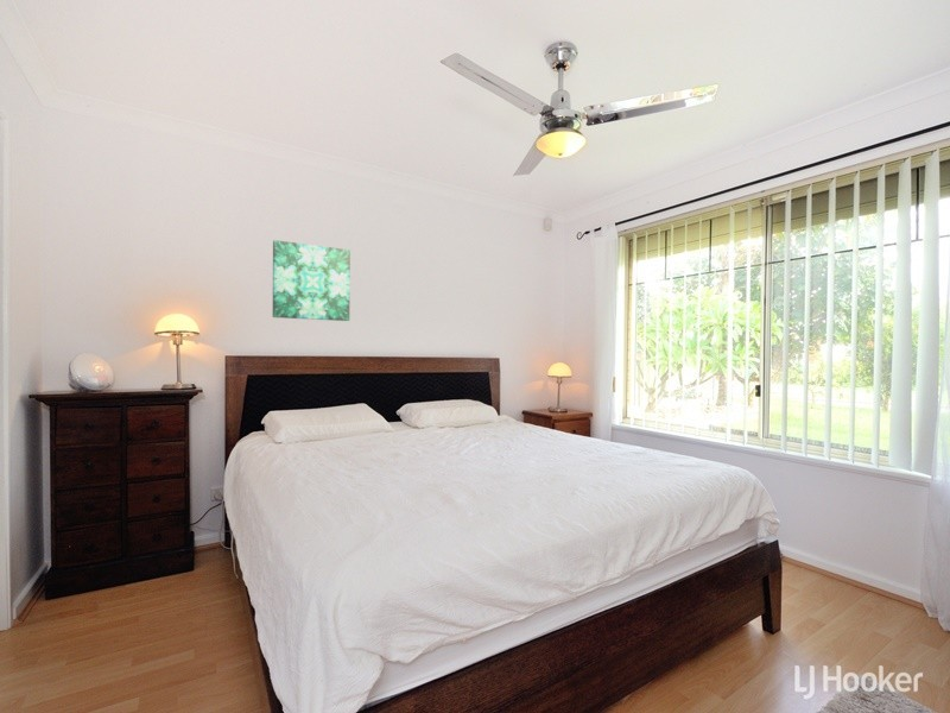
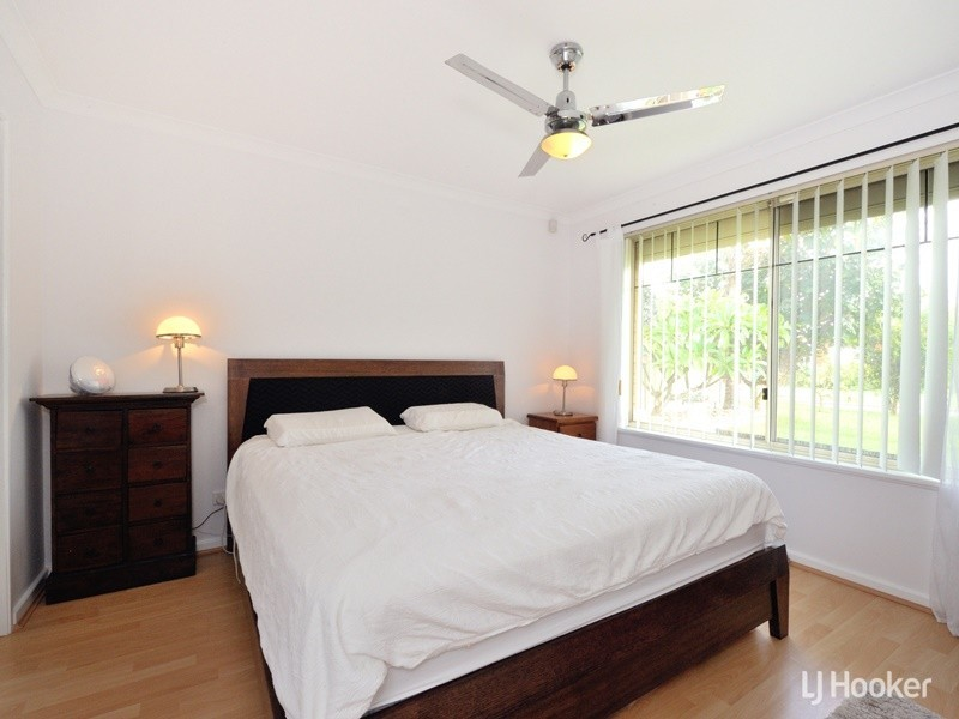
- wall art [272,239,352,322]
